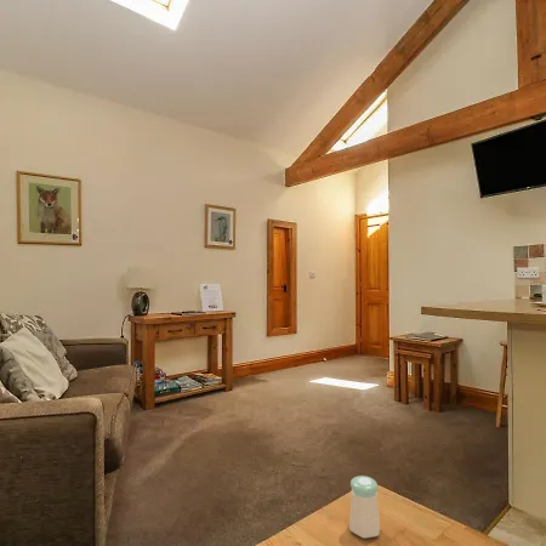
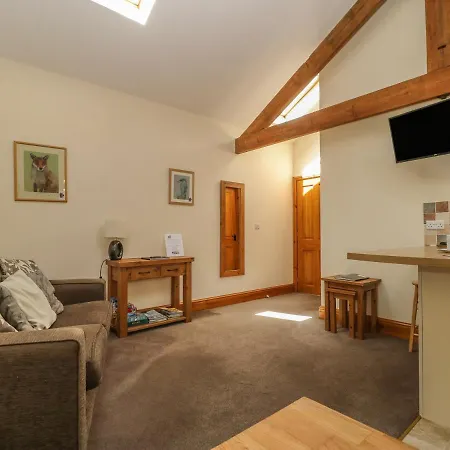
- salt shaker [348,474,381,540]
